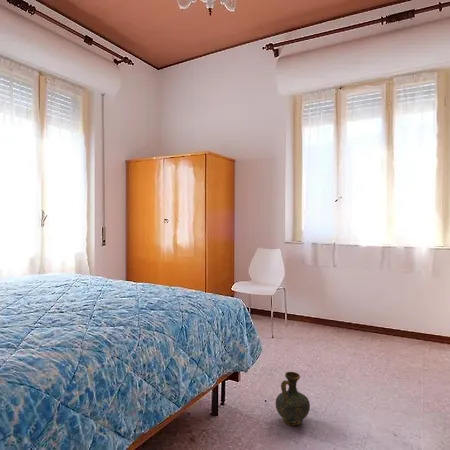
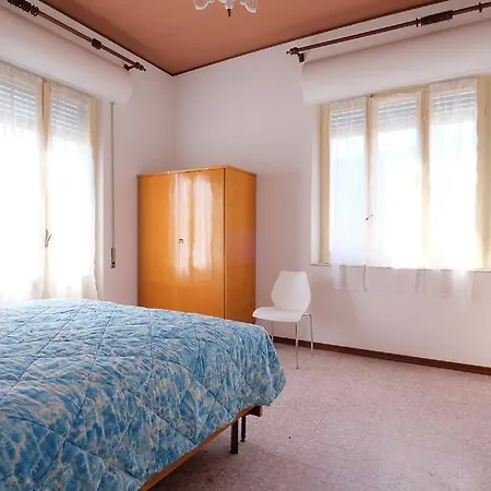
- ceramic jug [275,371,311,426]
